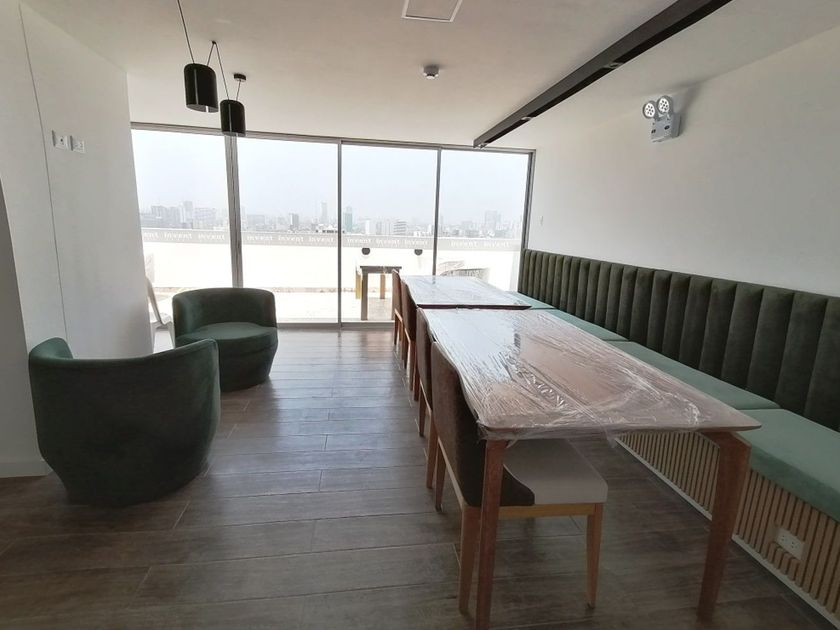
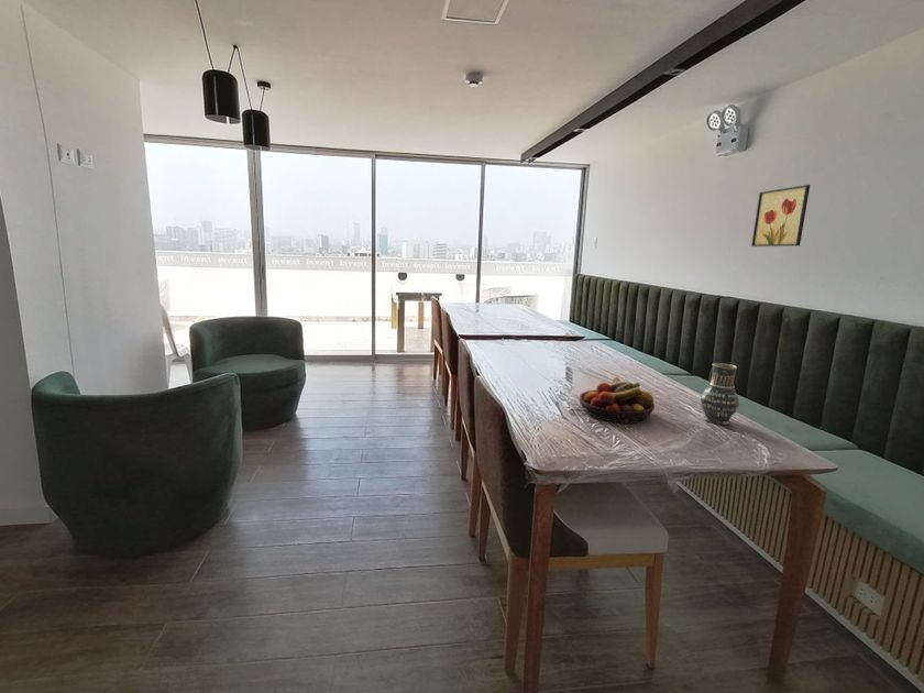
+ fruit bowl [579,375,656,425]
+ wall art [750,184,811,248]
+ vase [700,362,740,426]
